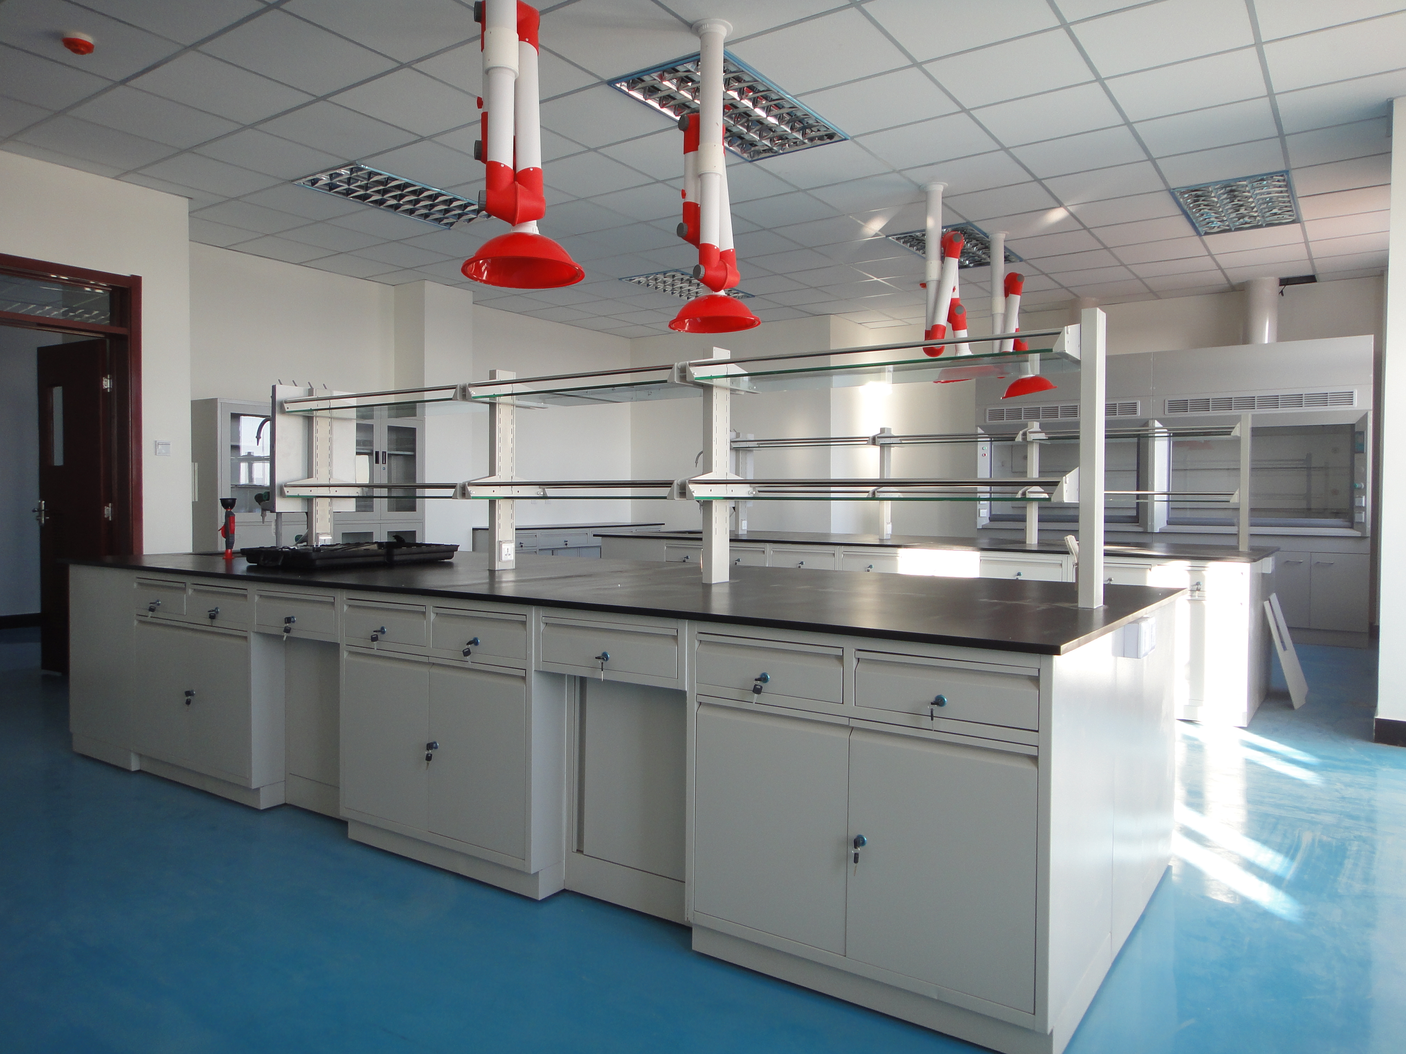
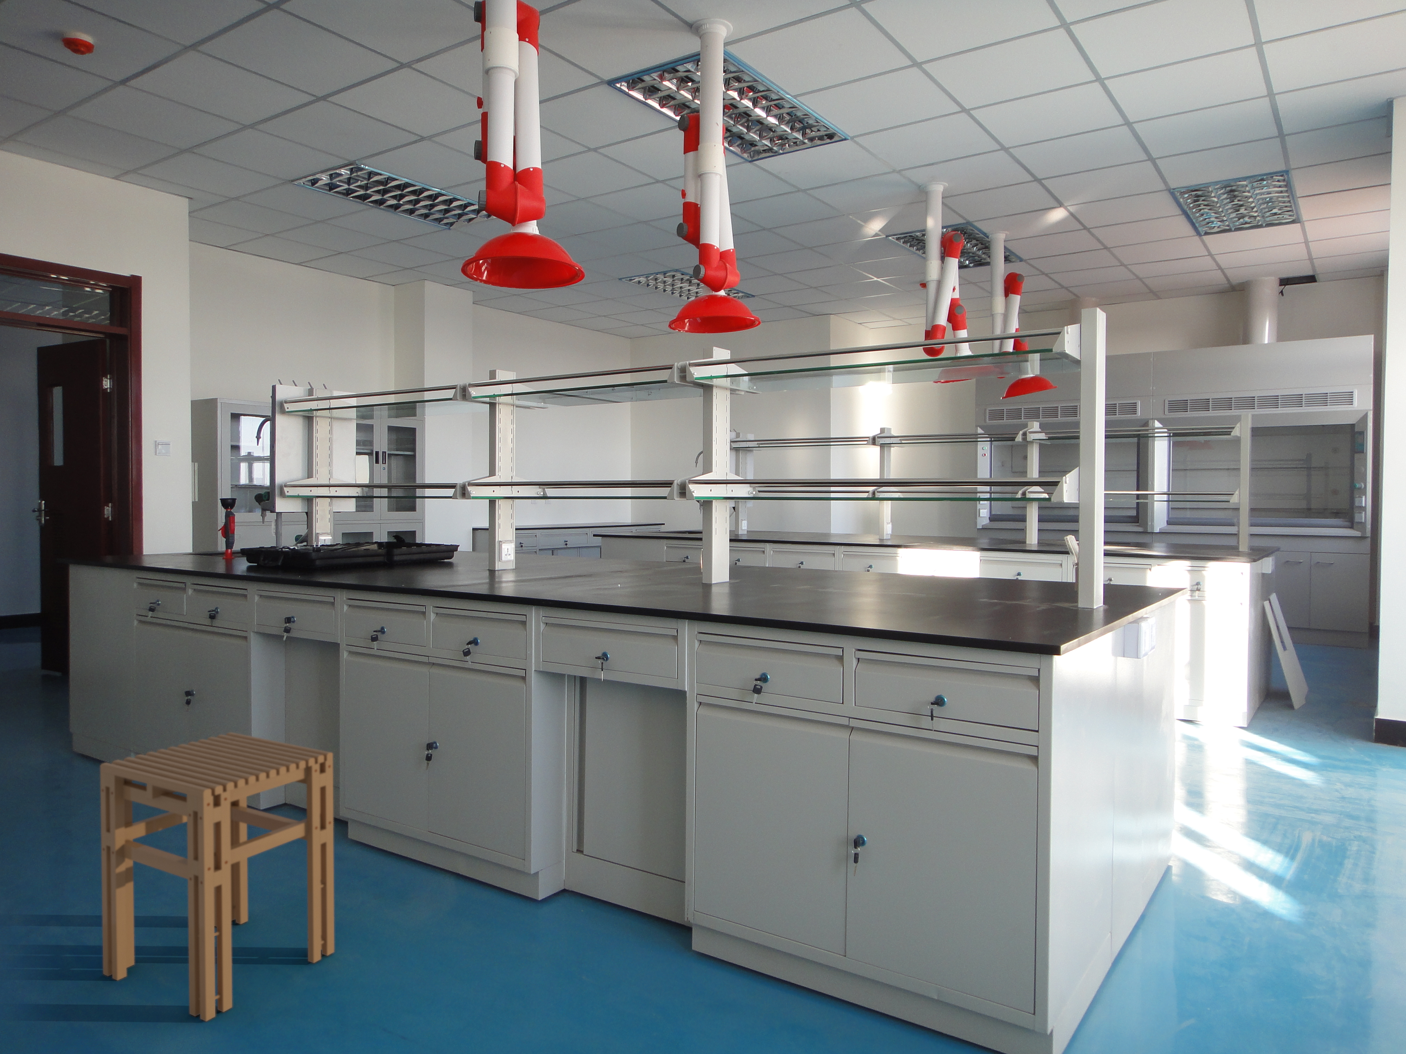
+ stool [100,732,334,1022]
